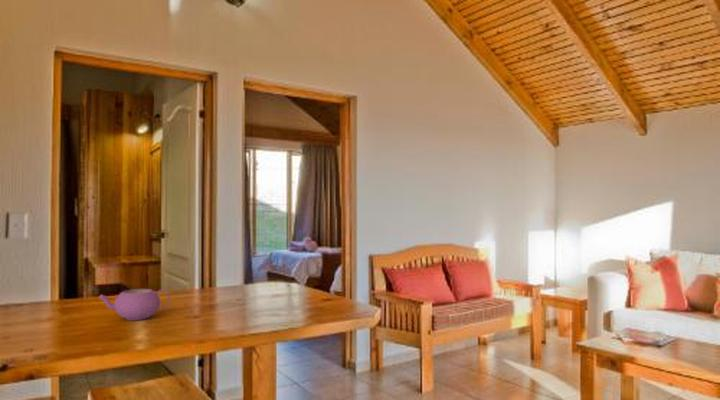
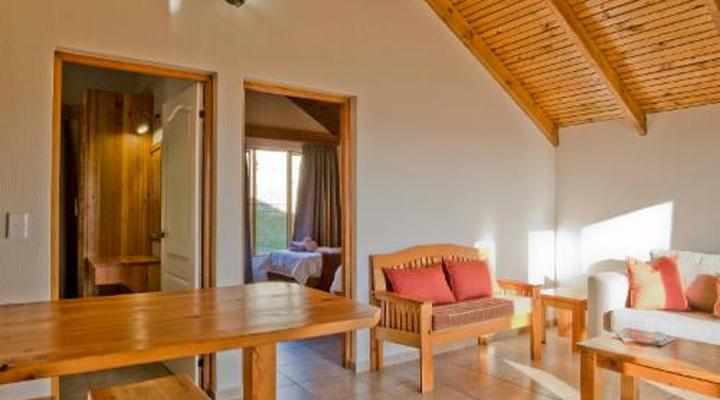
- teapot [98,288,171,321]
